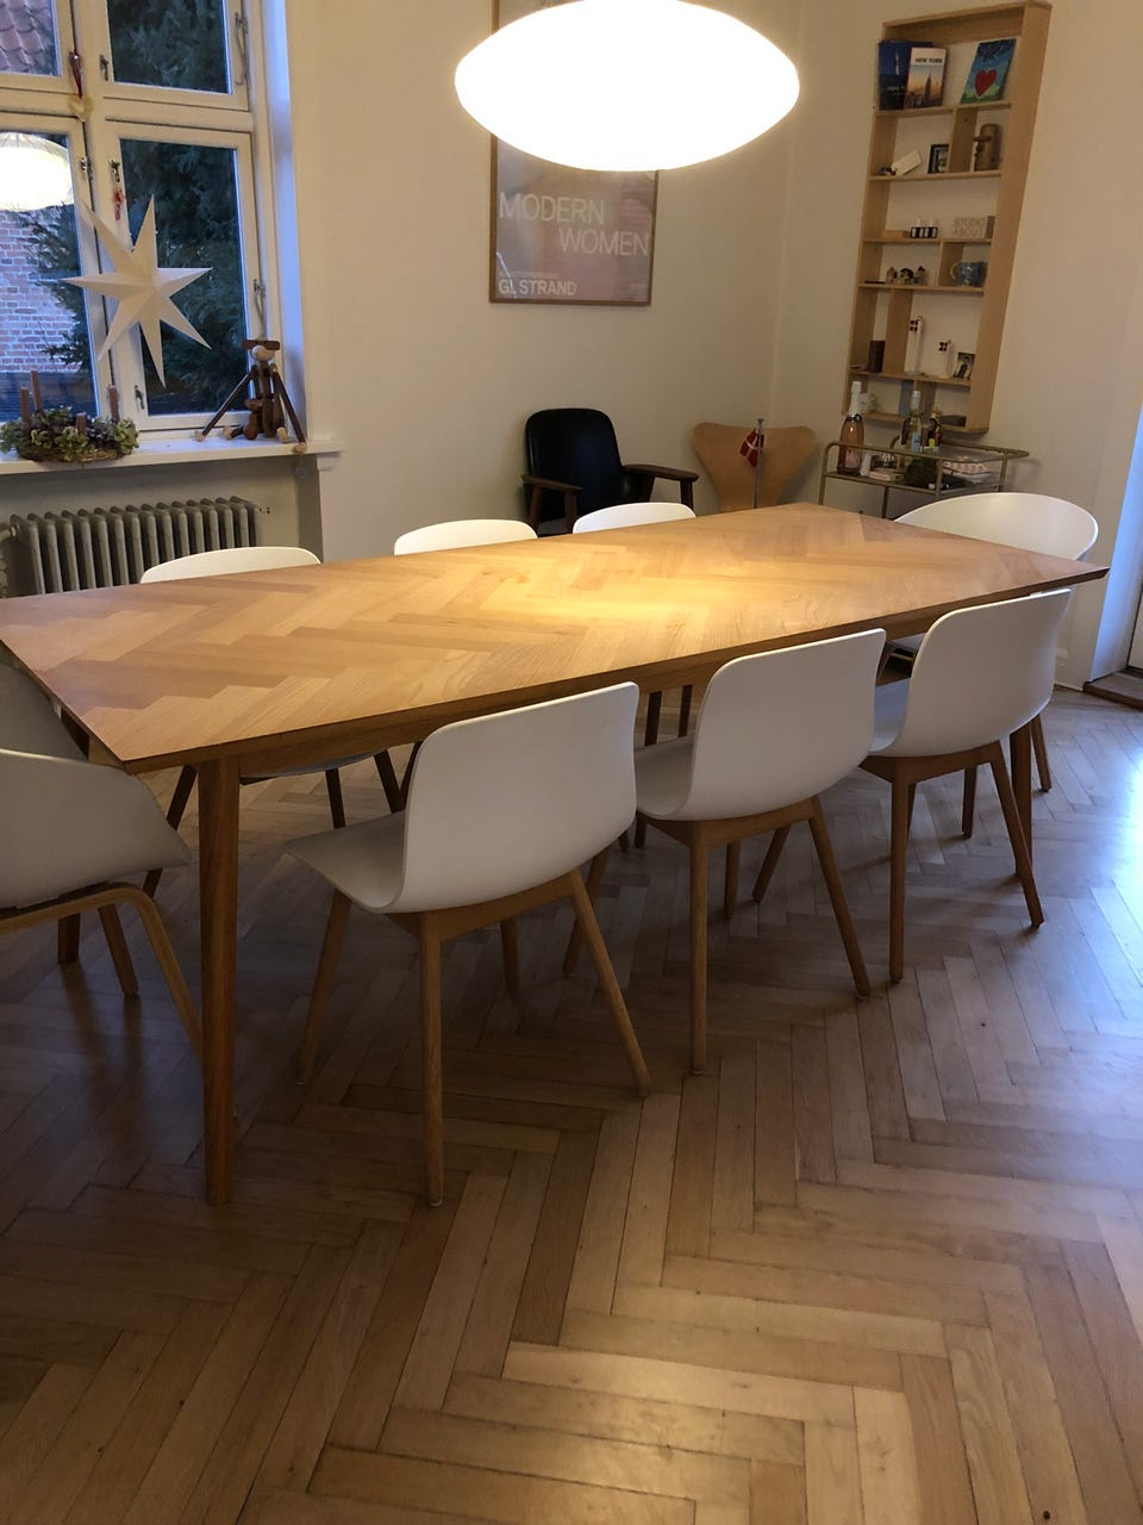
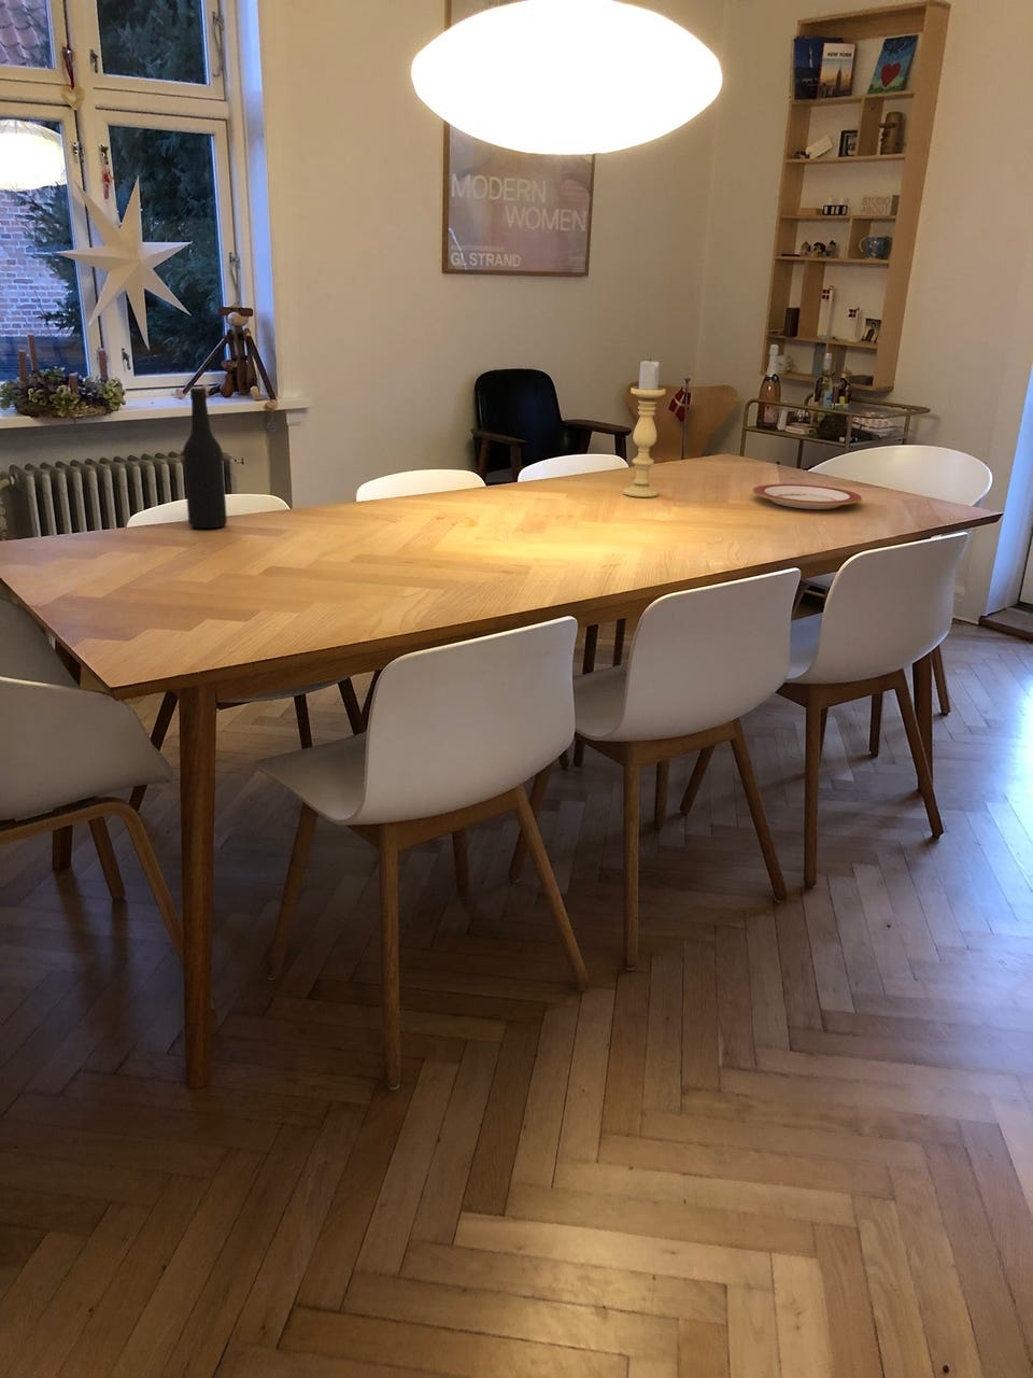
+ bottle [182,386,228,529]
+ plate [751,483,863,510]
+ candle holder [622,357,666,498]
